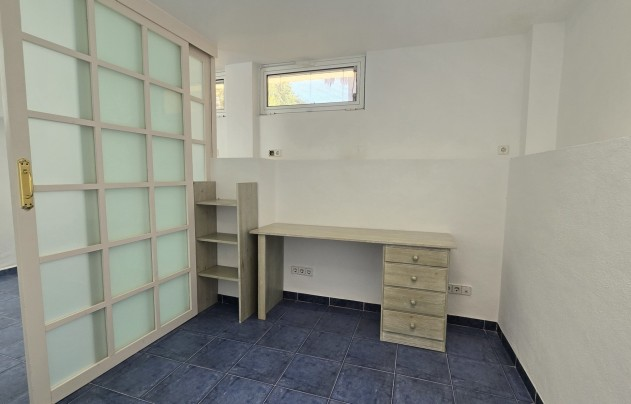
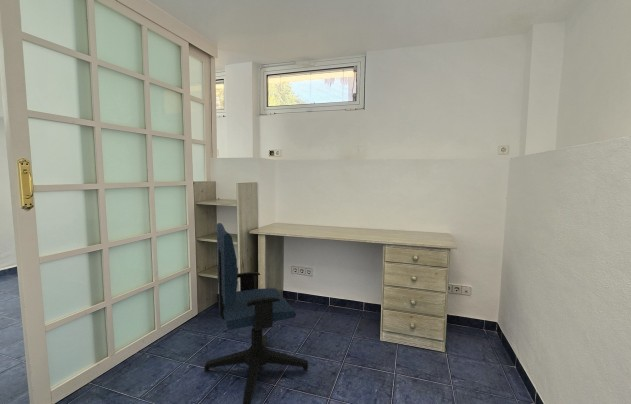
+ office chair [203,222,309,404]
